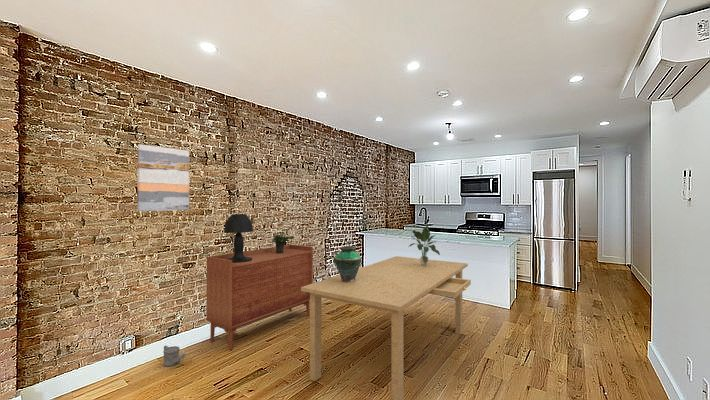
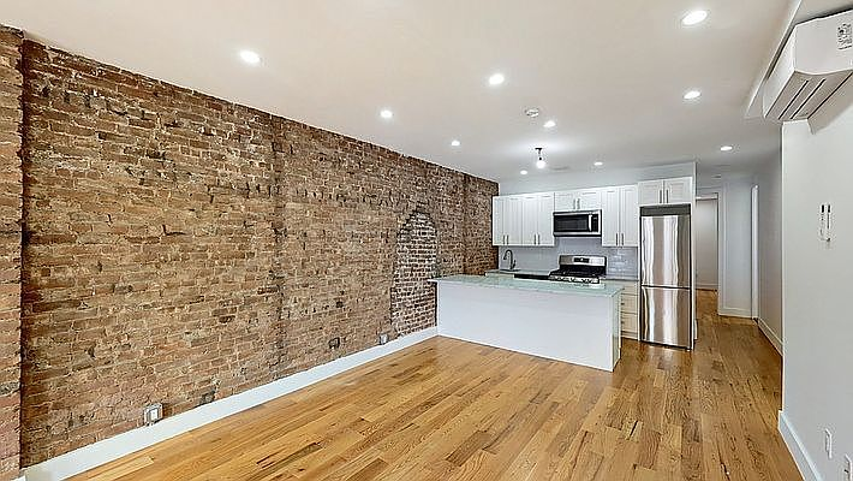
- wall art [137,143,190,212]
- sideboard [205,244,314,351]
- dining table [301,255,472,400]
- potted plant [407,224,441,266]
- potted plant [270,229,295,253]
- vase [332,245,362,282]
- table lamp [223,213,254,263]
- watering can [162,345,187,368]
